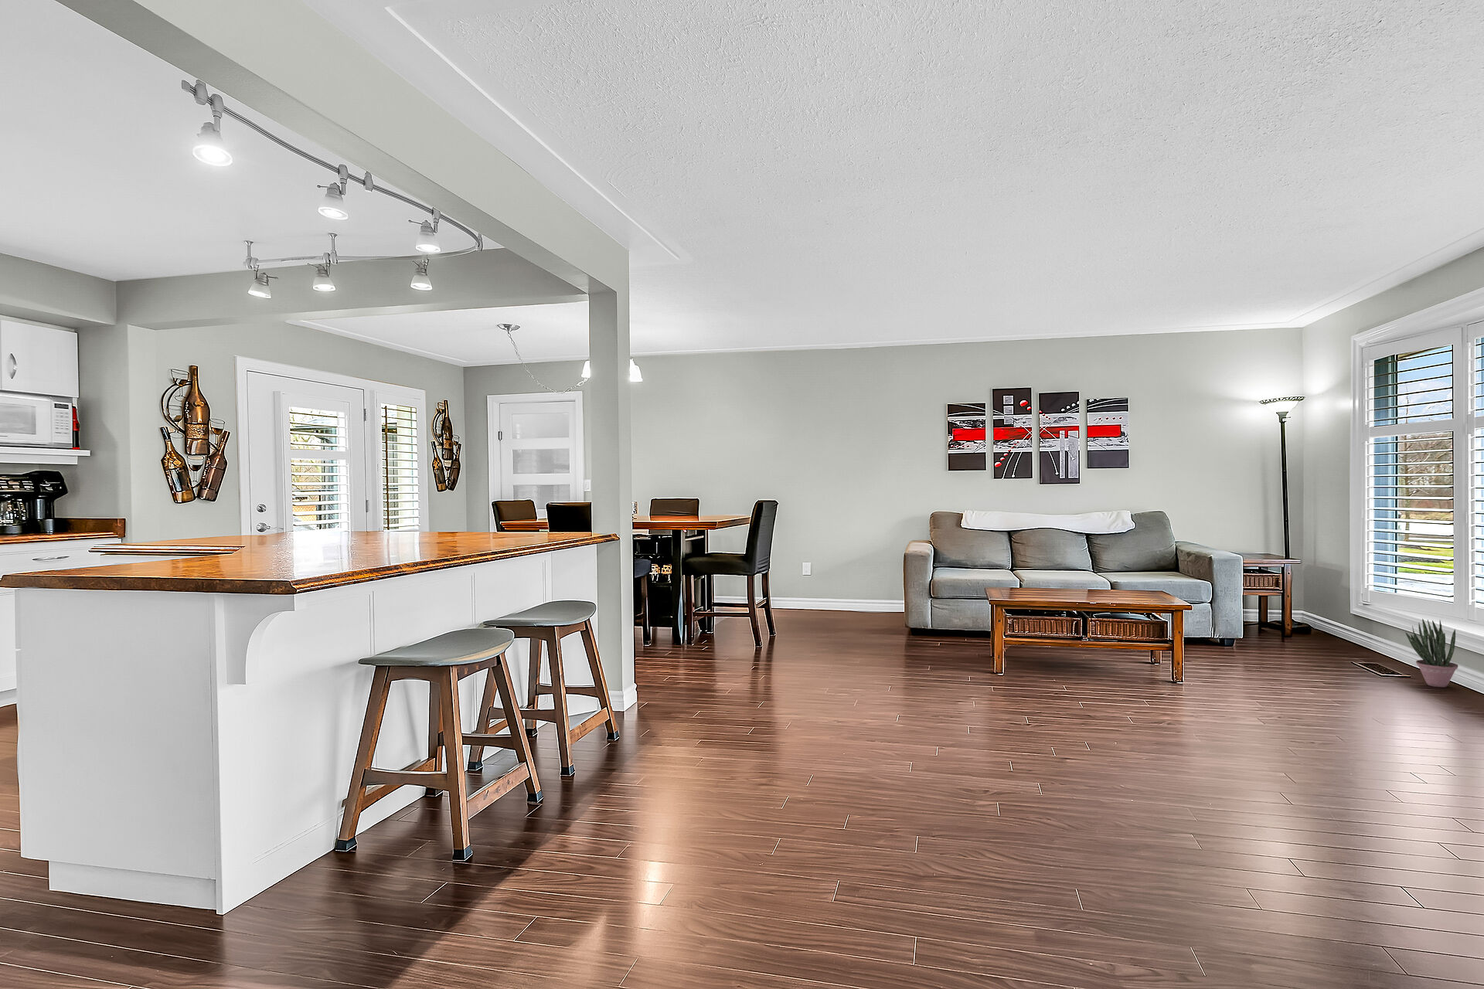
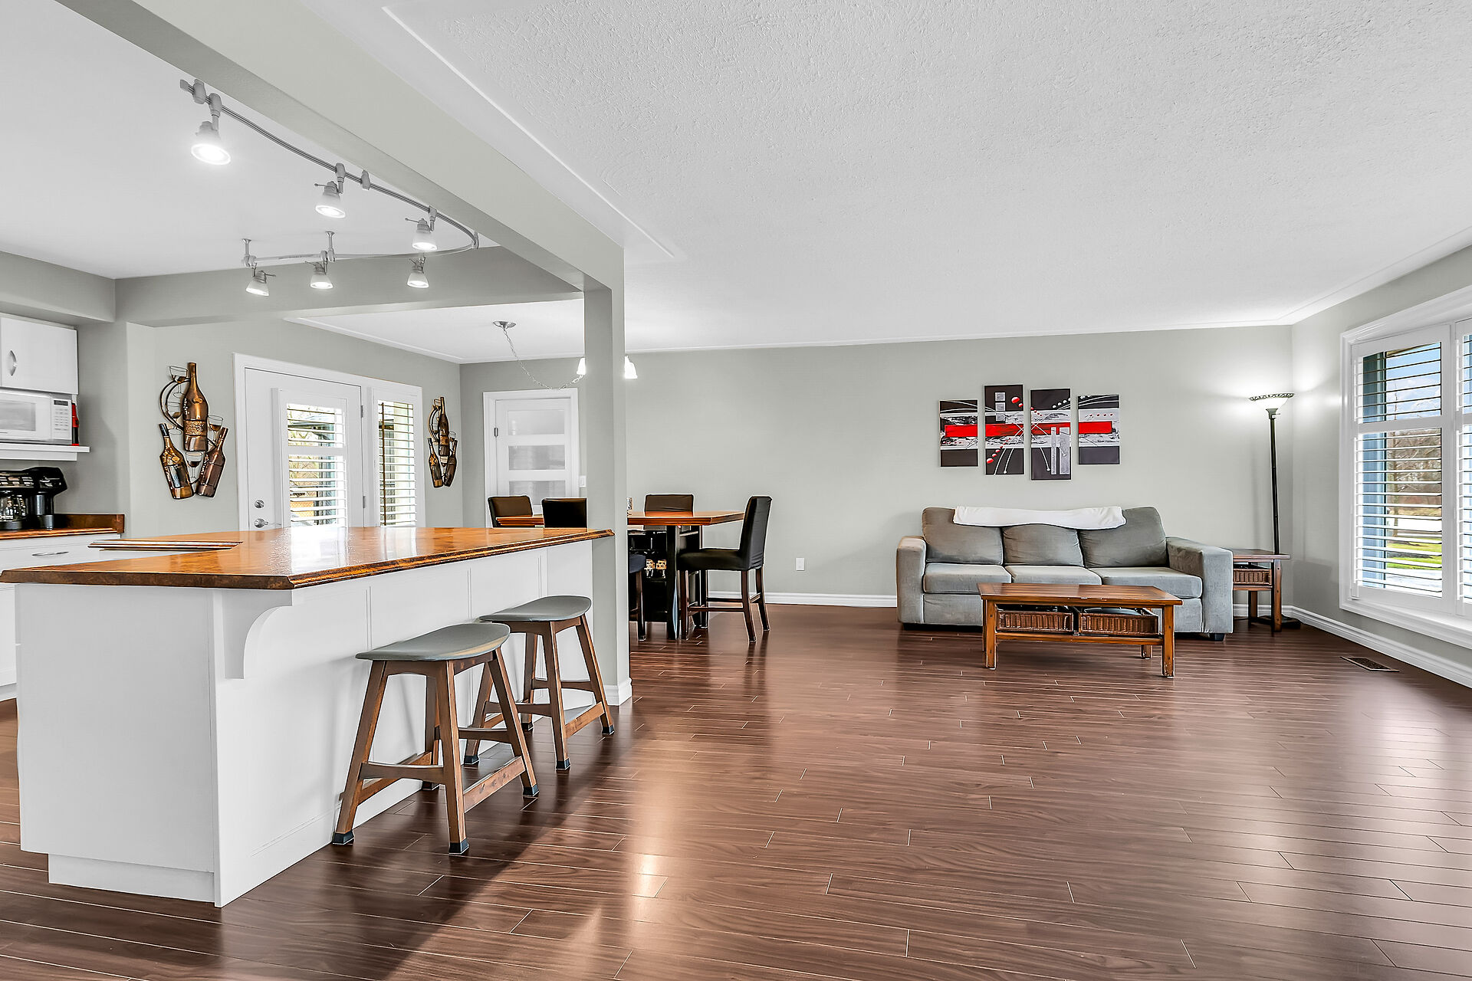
- potted plant [1406,618,1459,688]
